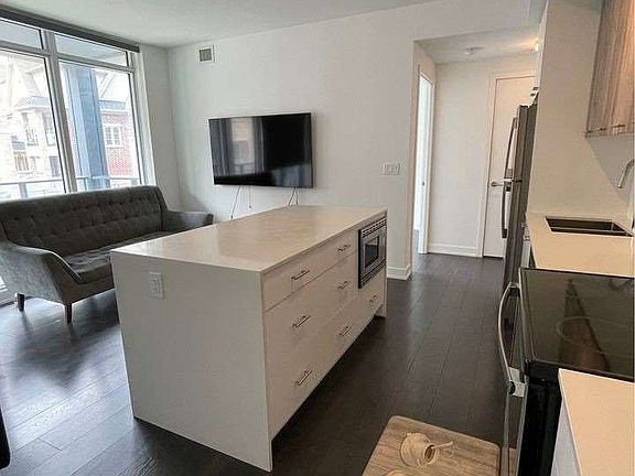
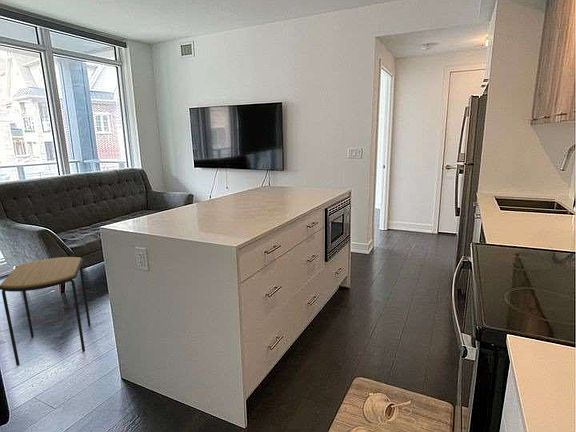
+ side table [0,256,92,367]
